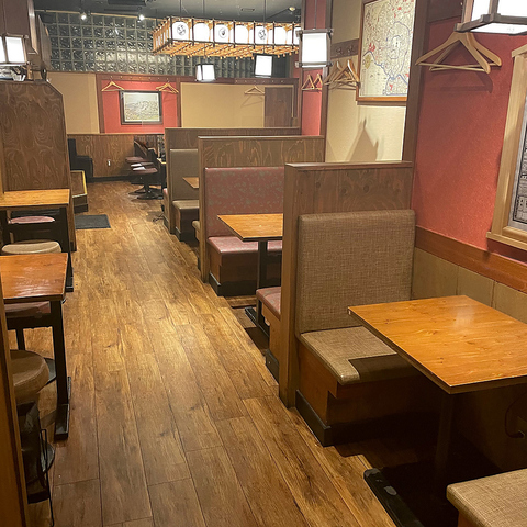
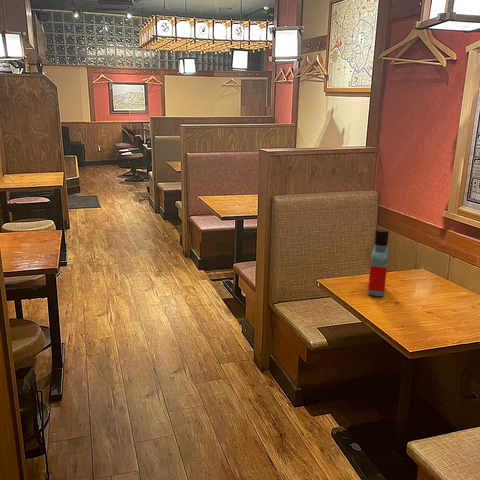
+ bottle [367,228,390,297]
